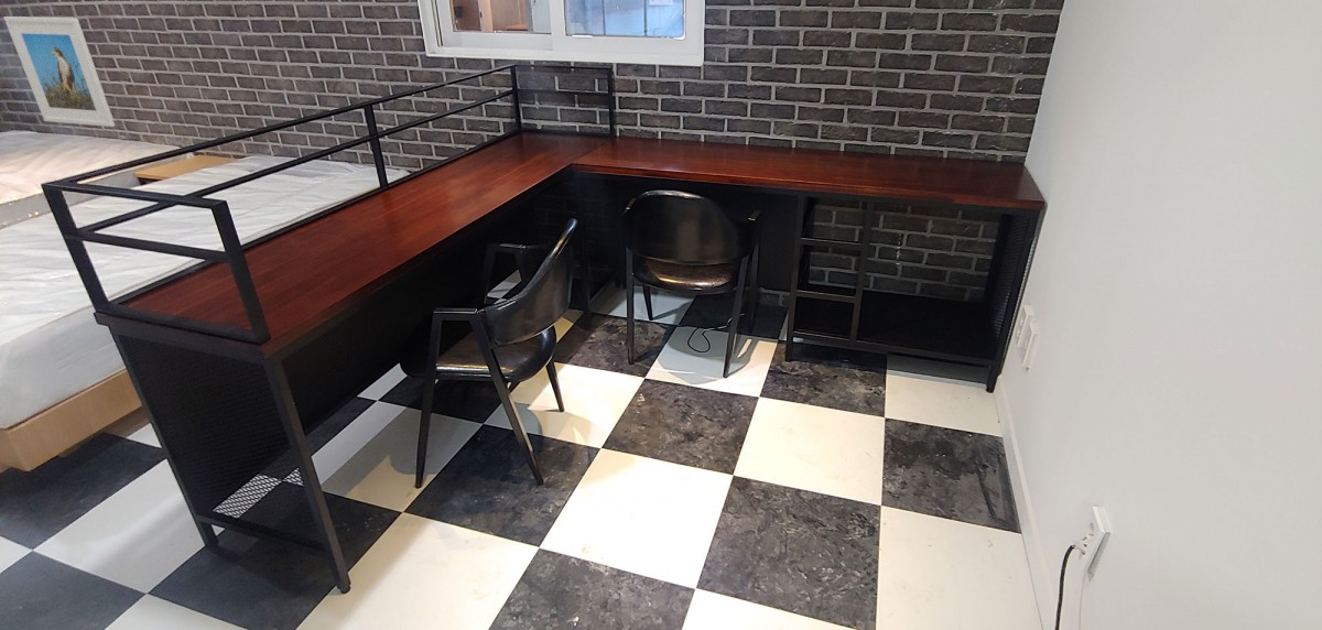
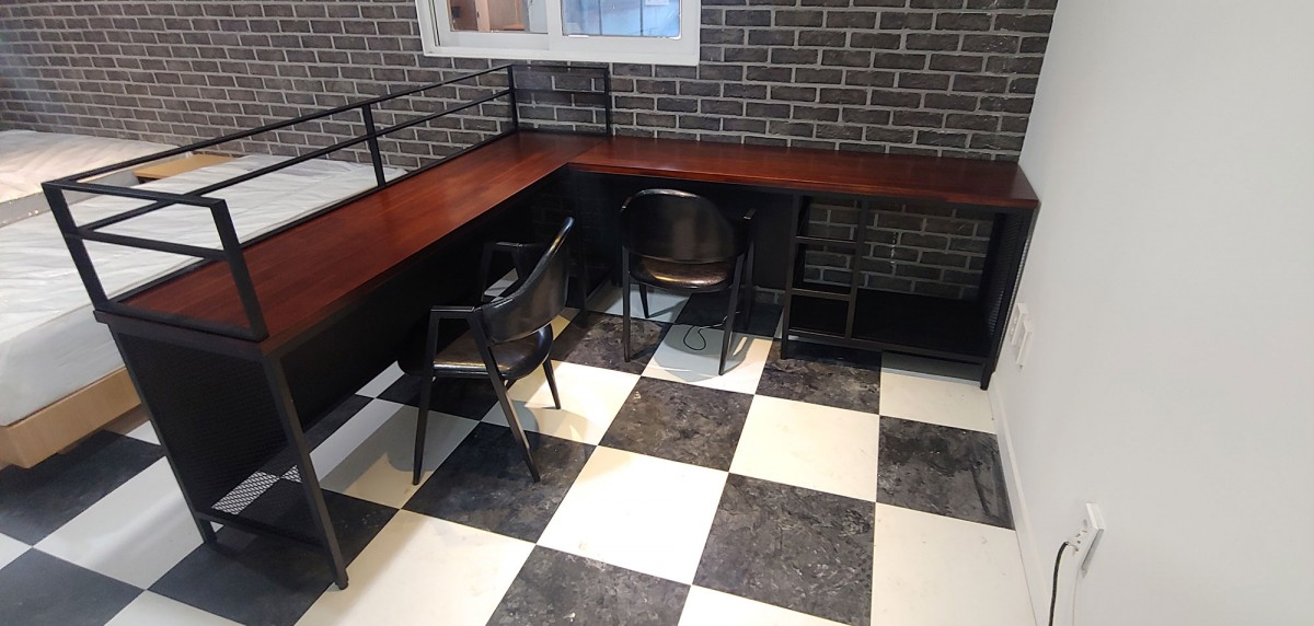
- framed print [3,15,116,128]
